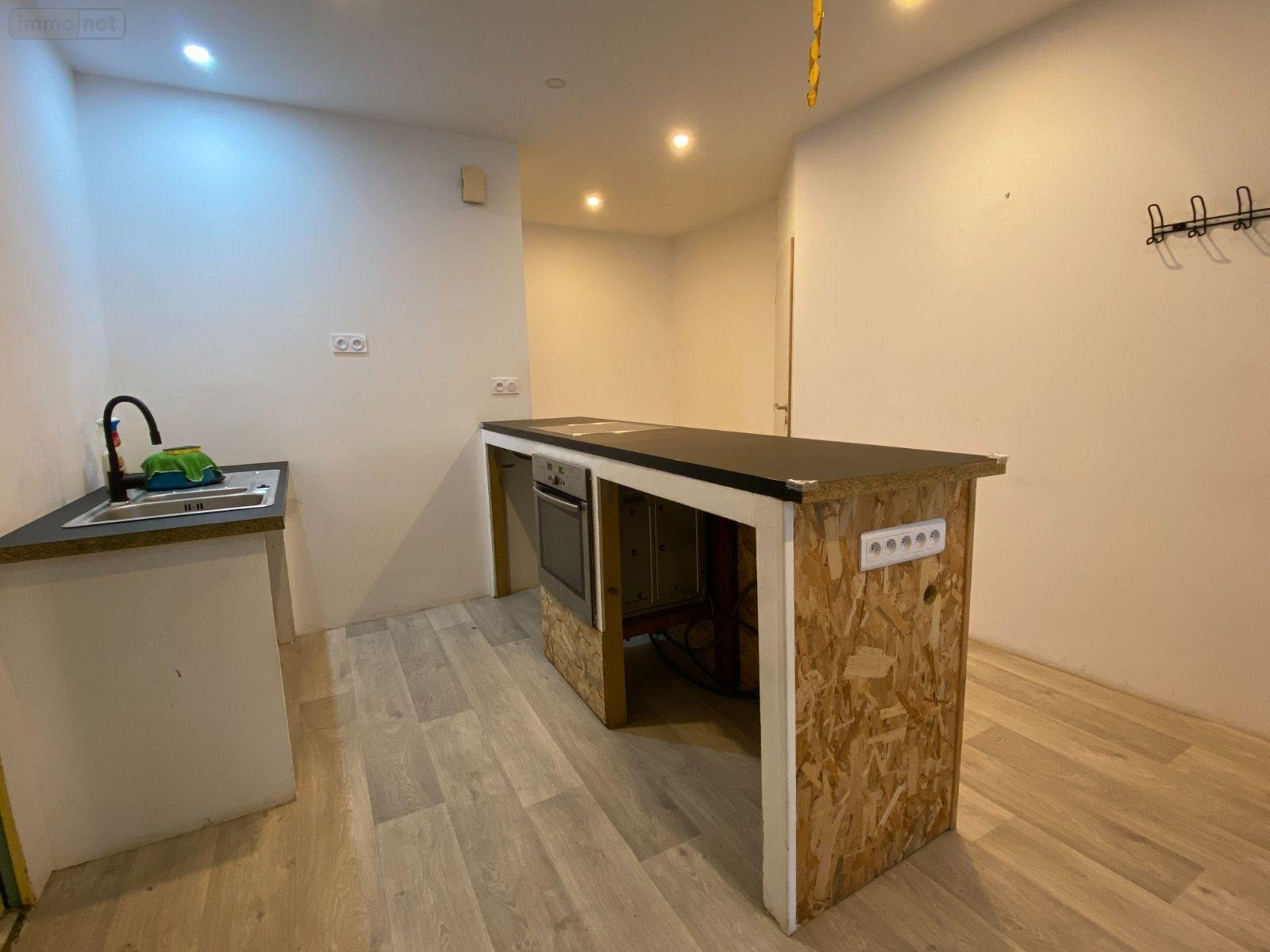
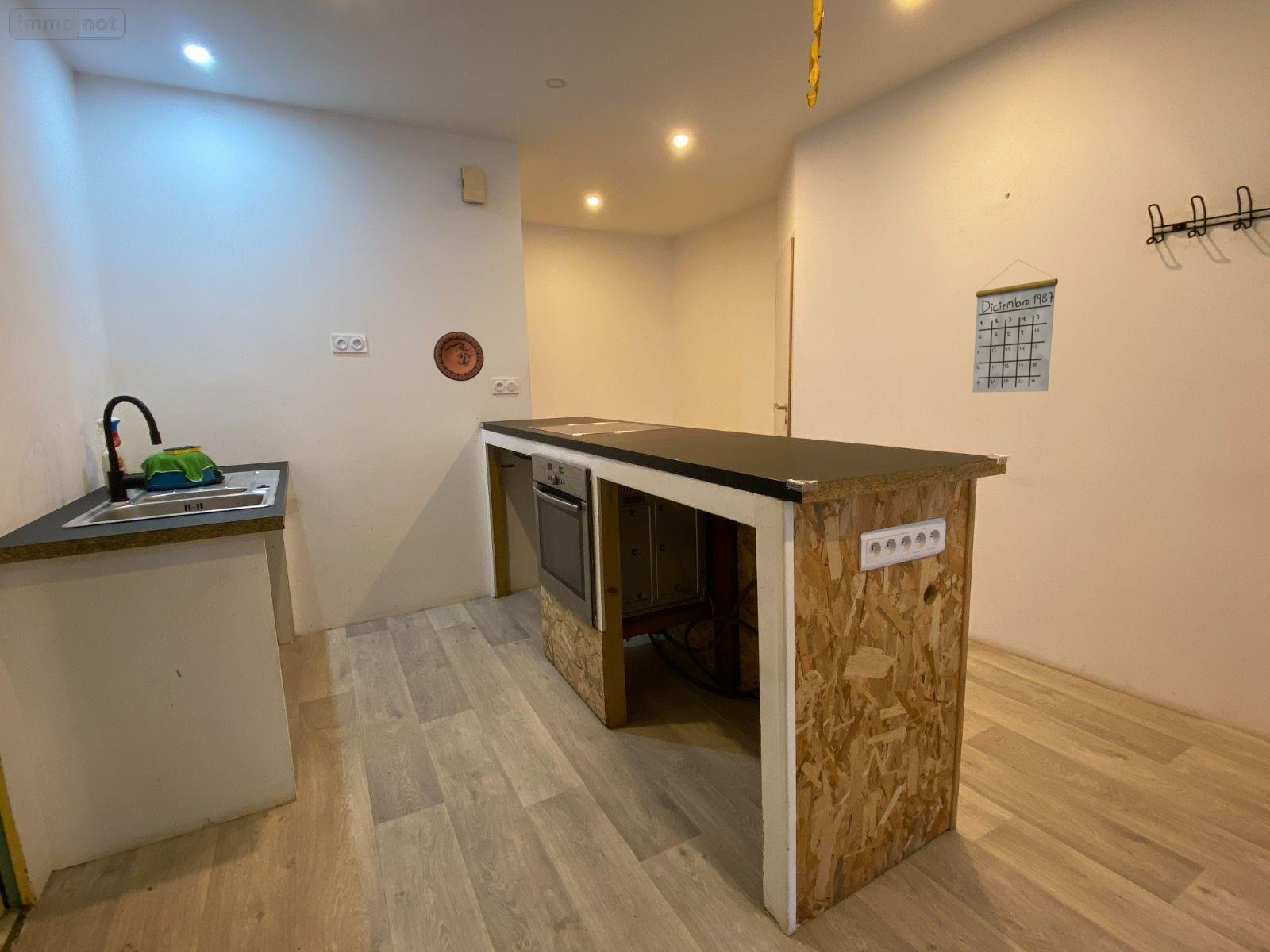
+ calendar [972,259,1059,393]
+ decorative plate [433,331,485,382]
